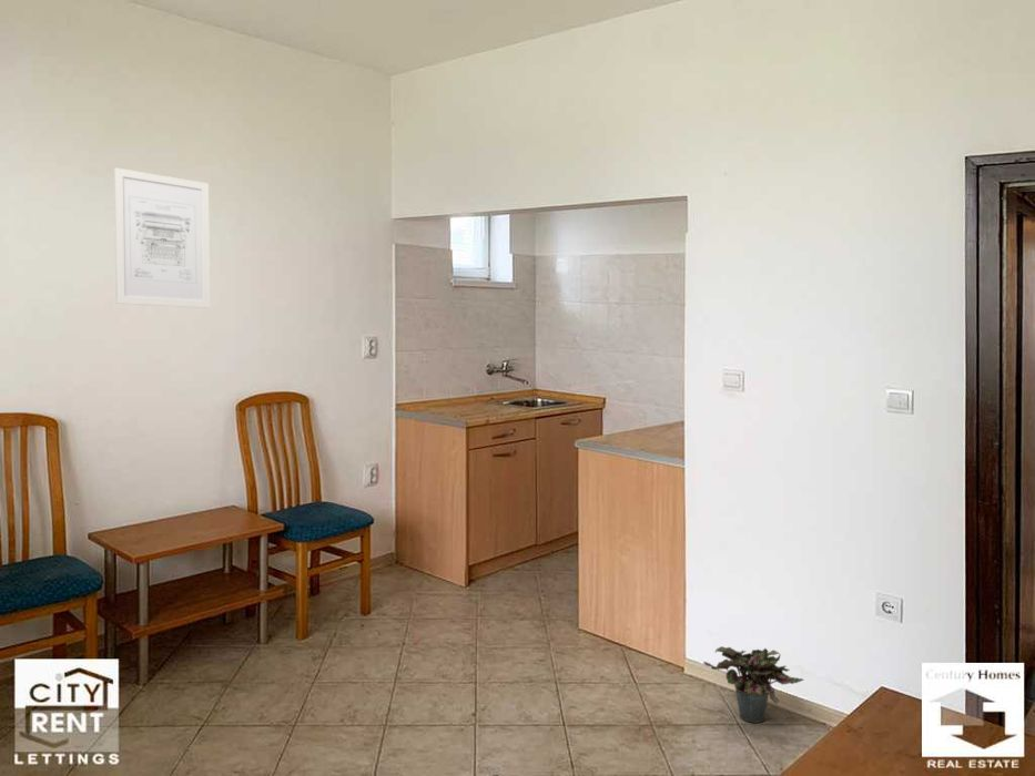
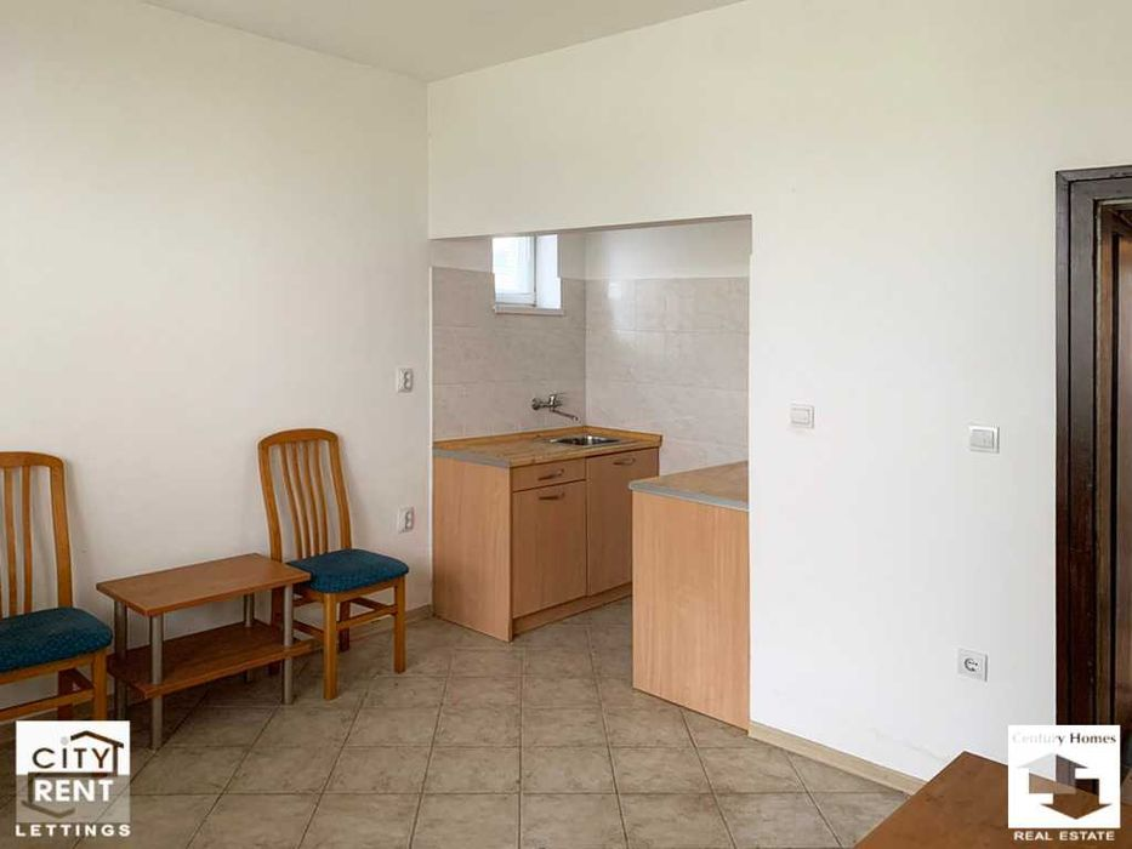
- potted plant [702,645,805,724]
- wall art [113,166,211,309]
